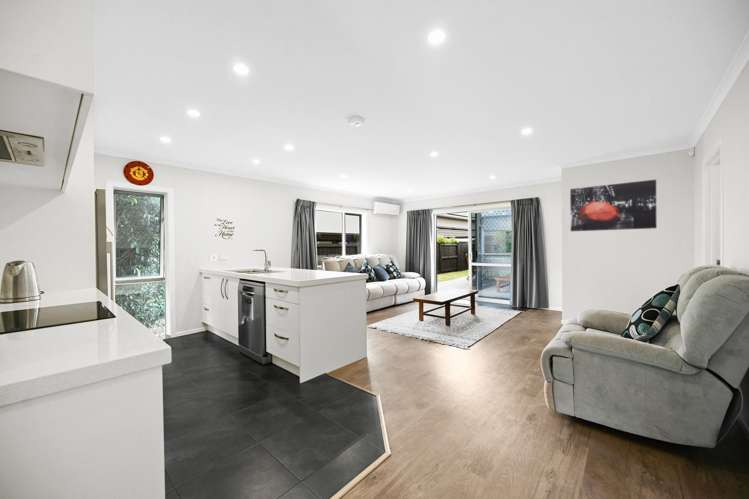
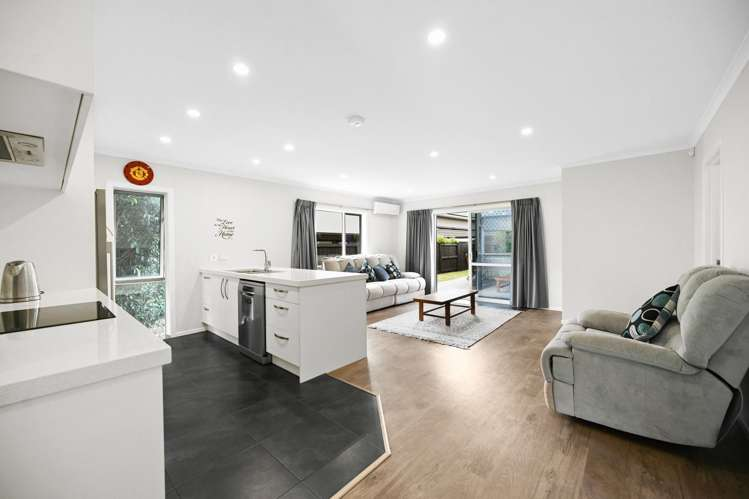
- wall art [569,179,658,232]
